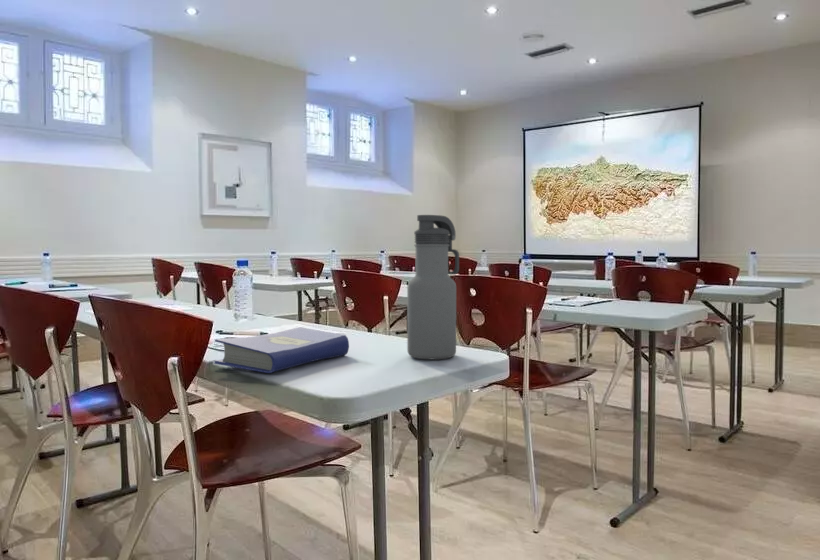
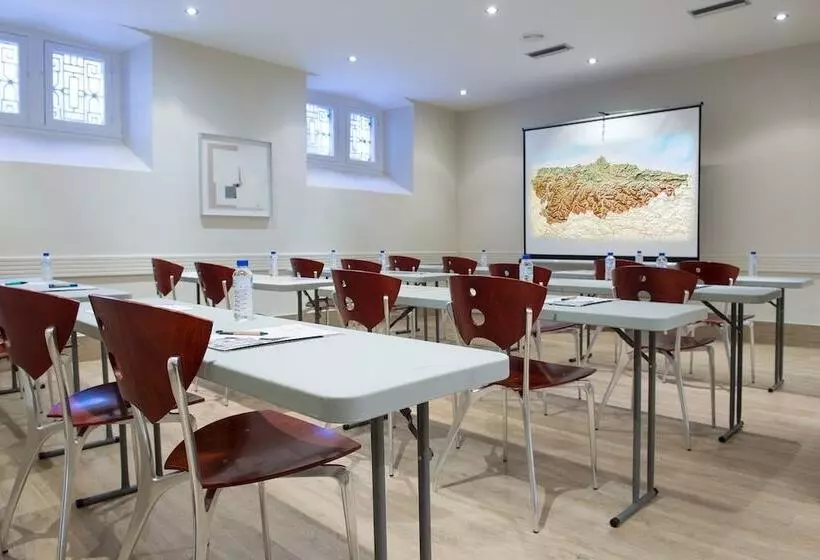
- hardcover book [213,326,350,374]
- water bottle [406,214,460,360]
